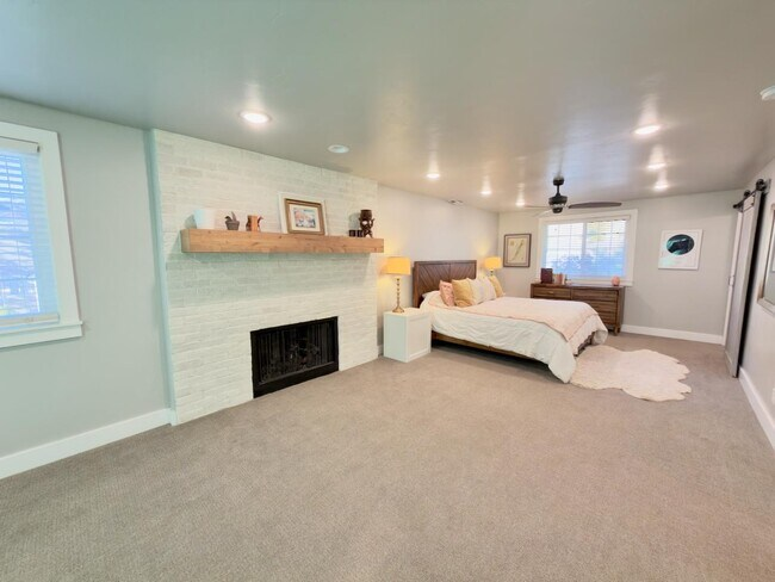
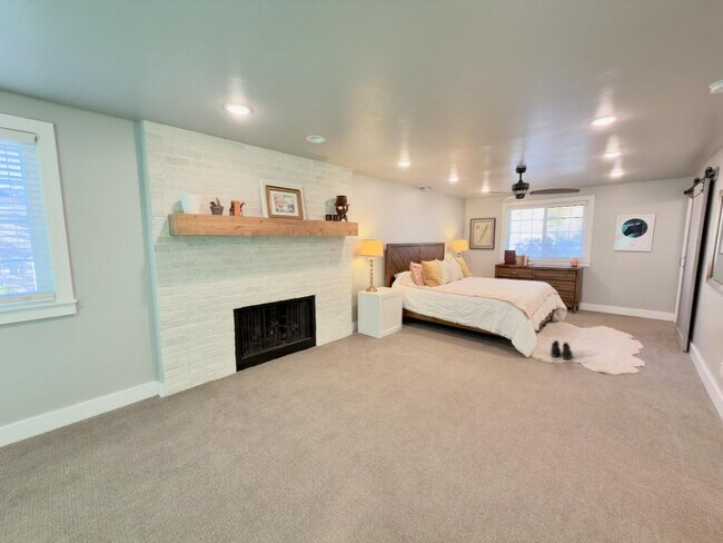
+ boots [549,339,574,361]
